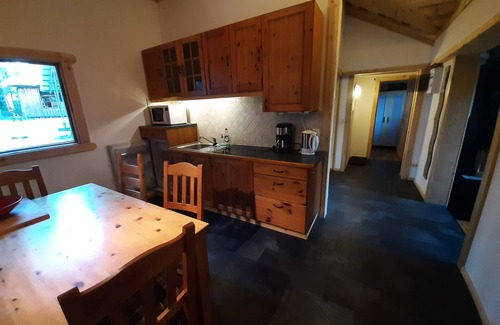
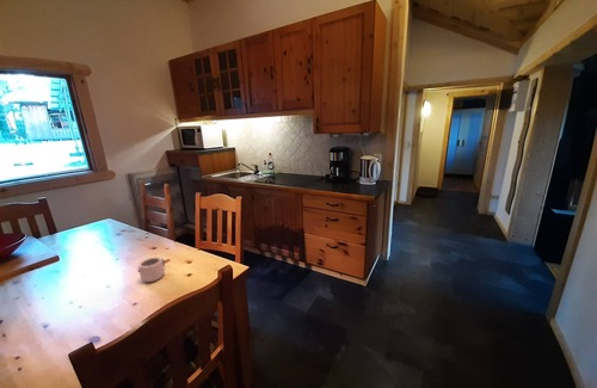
+ mug [137,255,166,283]
